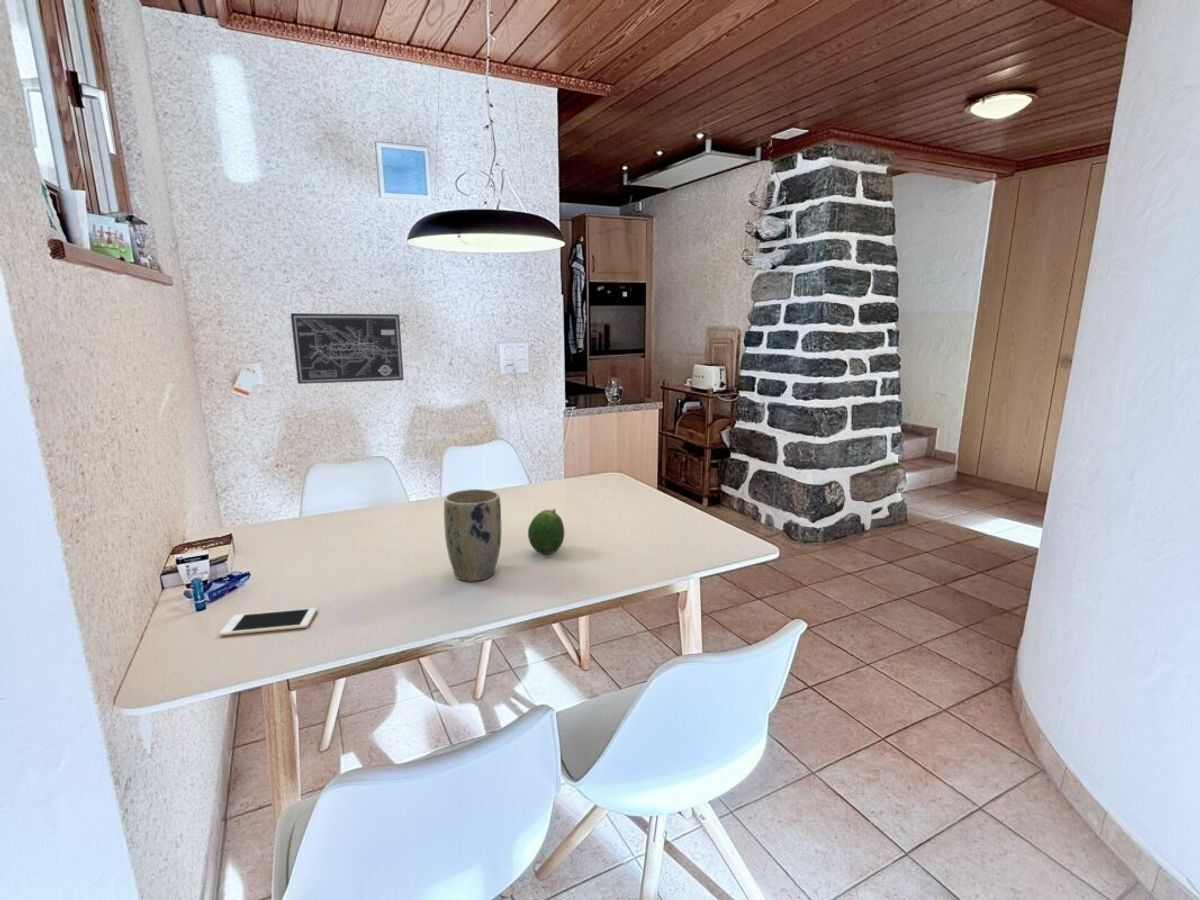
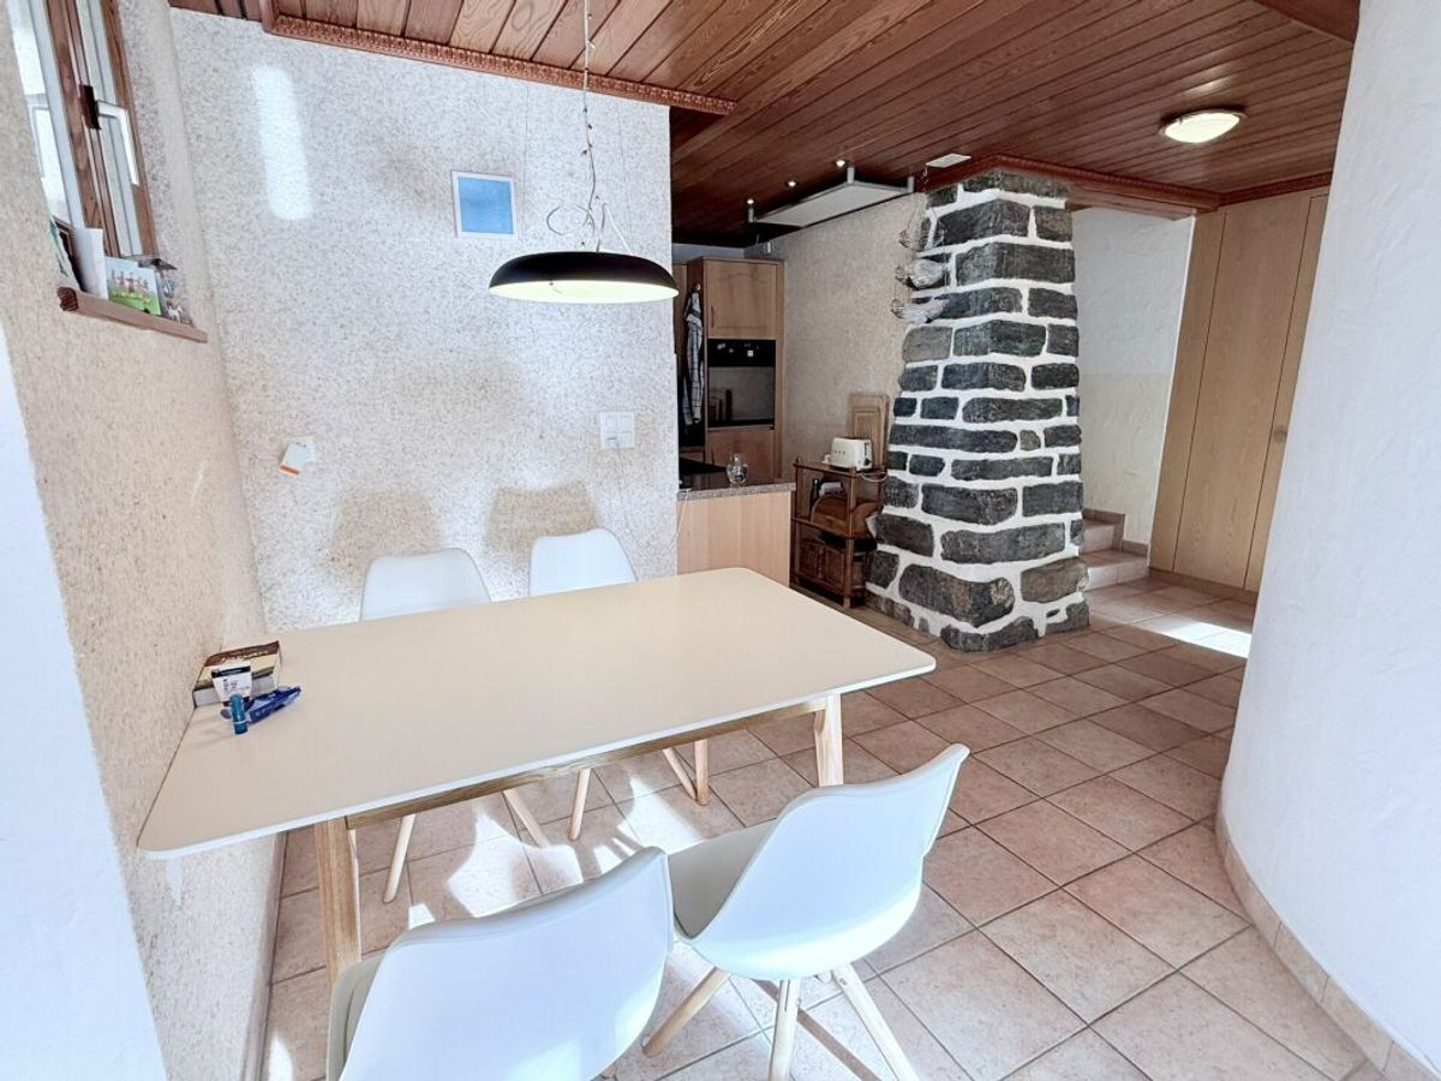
- plant pot [443,488,502,582]
- cell phone [219,607,318,637]
- wall art [290,312,405,385]
- fruit [527,508,566,555]
